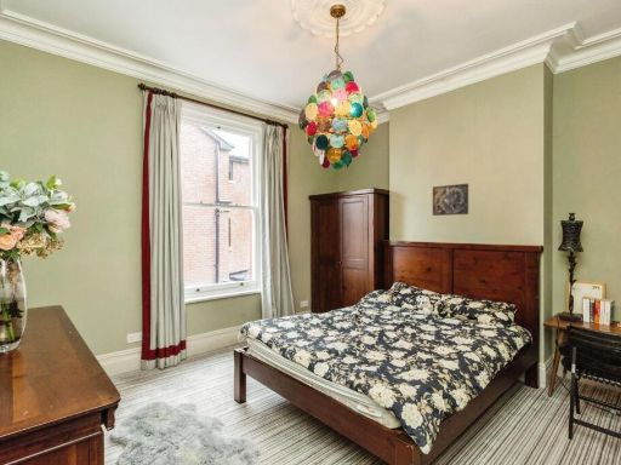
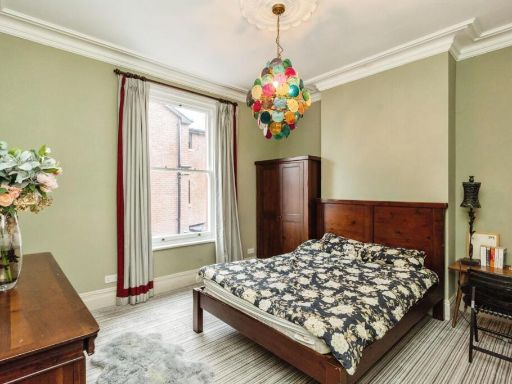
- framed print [432,183,469,217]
